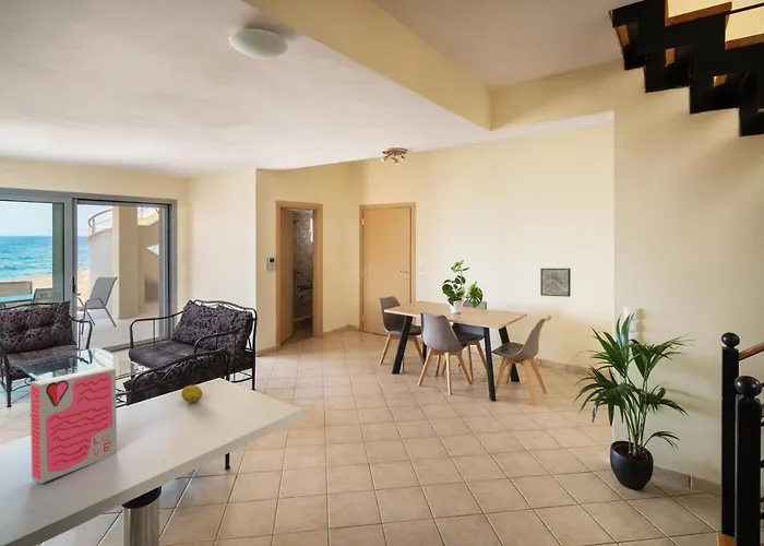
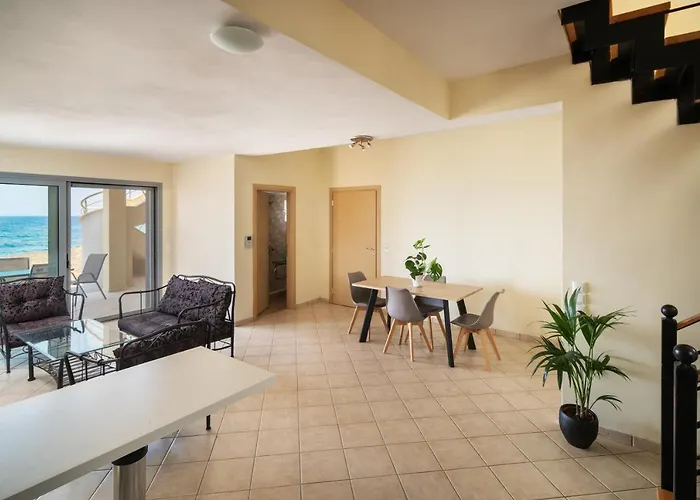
- fruit [180,384,203,404]
- board game [29,366,118,485]
- wall art [539,268,572,298]
